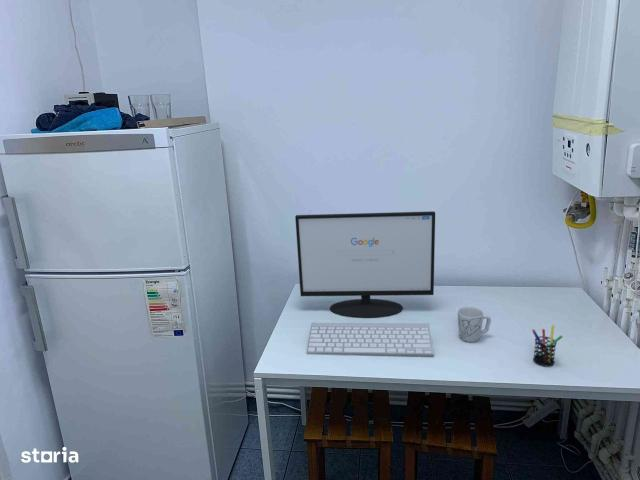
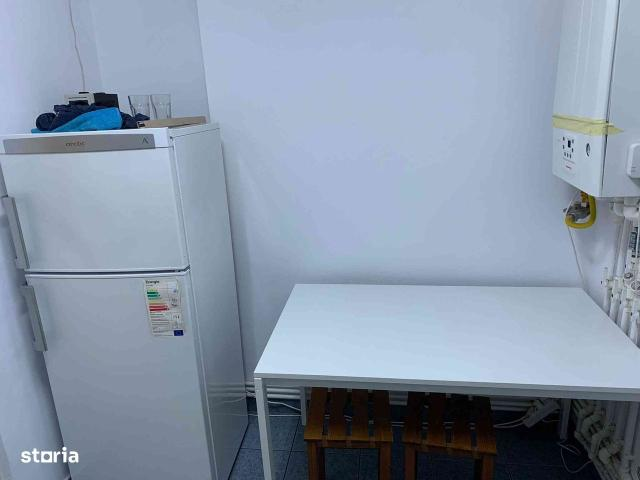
- computer monitor [294,210,436,319]
- pen holder [531,324,564,367]
- keyboard [306,322,435,357]
- mug [457,306,492,343]
